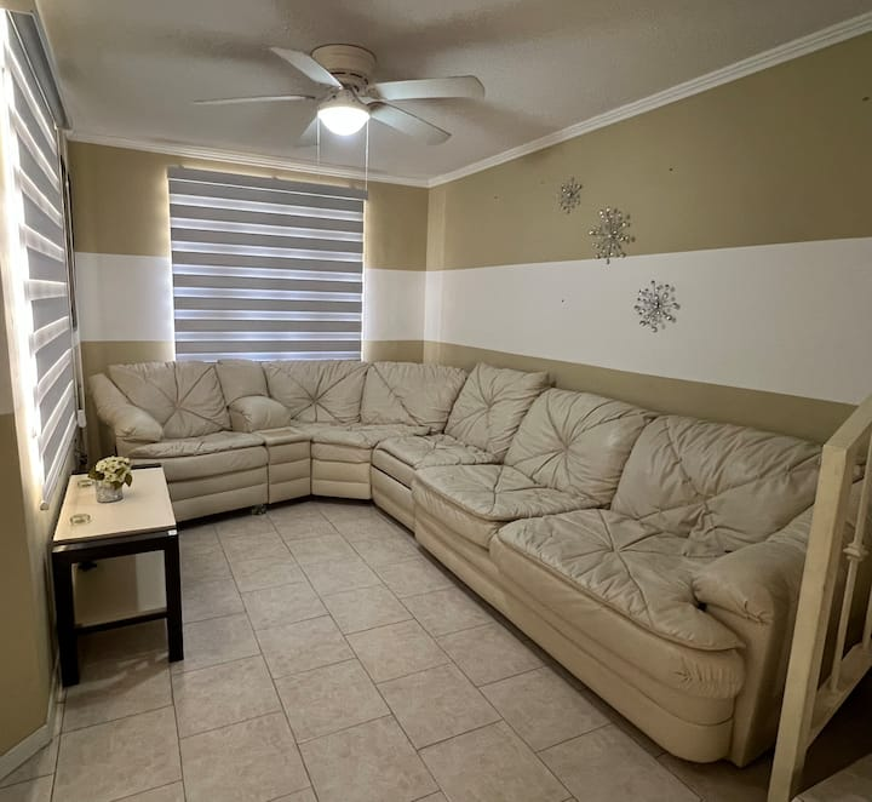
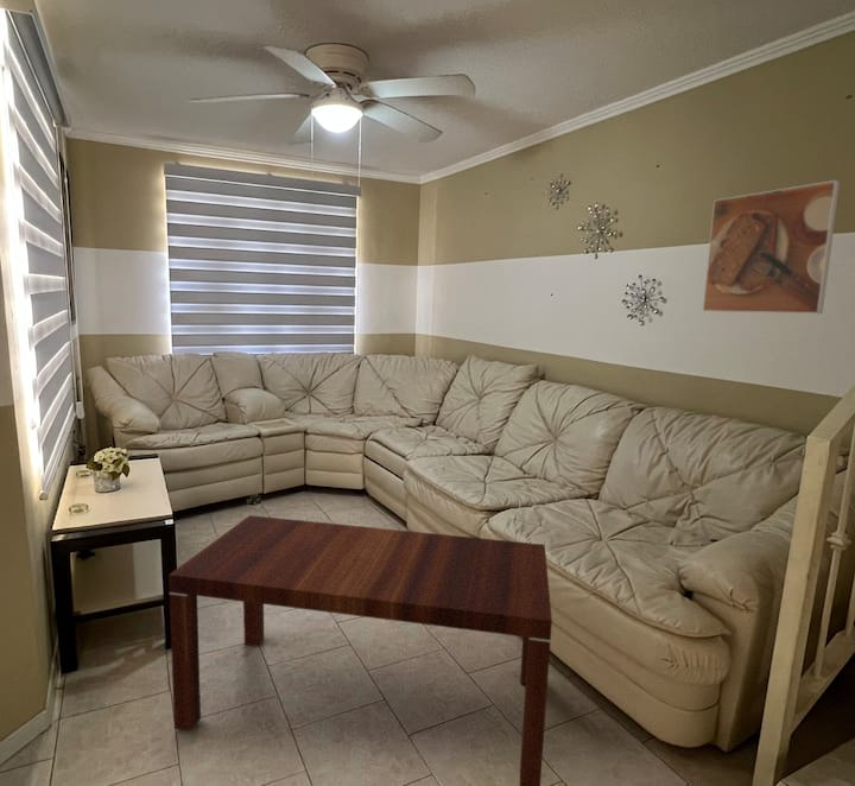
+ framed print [702,179,841,315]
+ coffee table [167,514,553,786]
